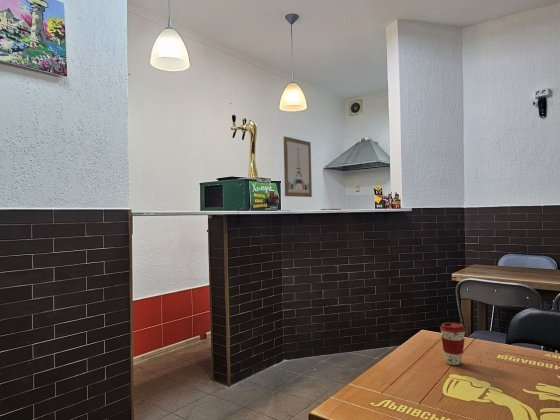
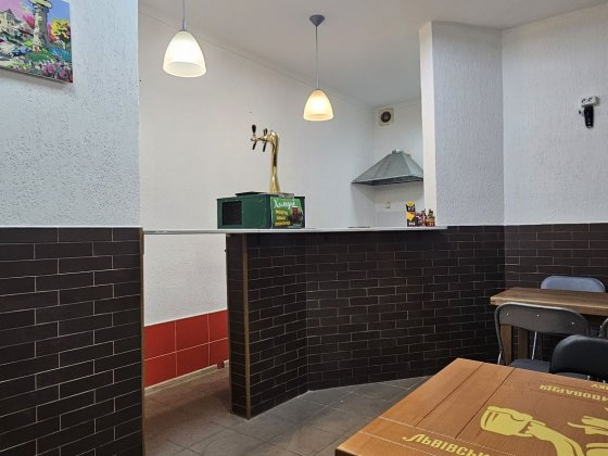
- wall art [283,135,313,198]
- coffee cup [439,322,467,366]
